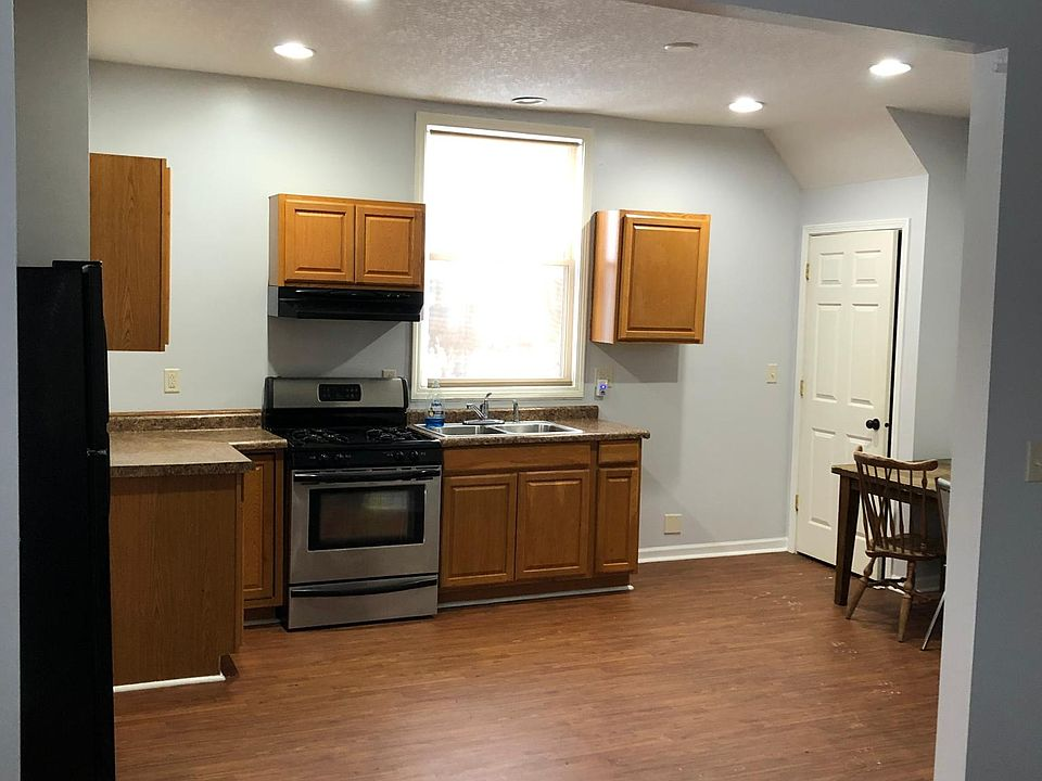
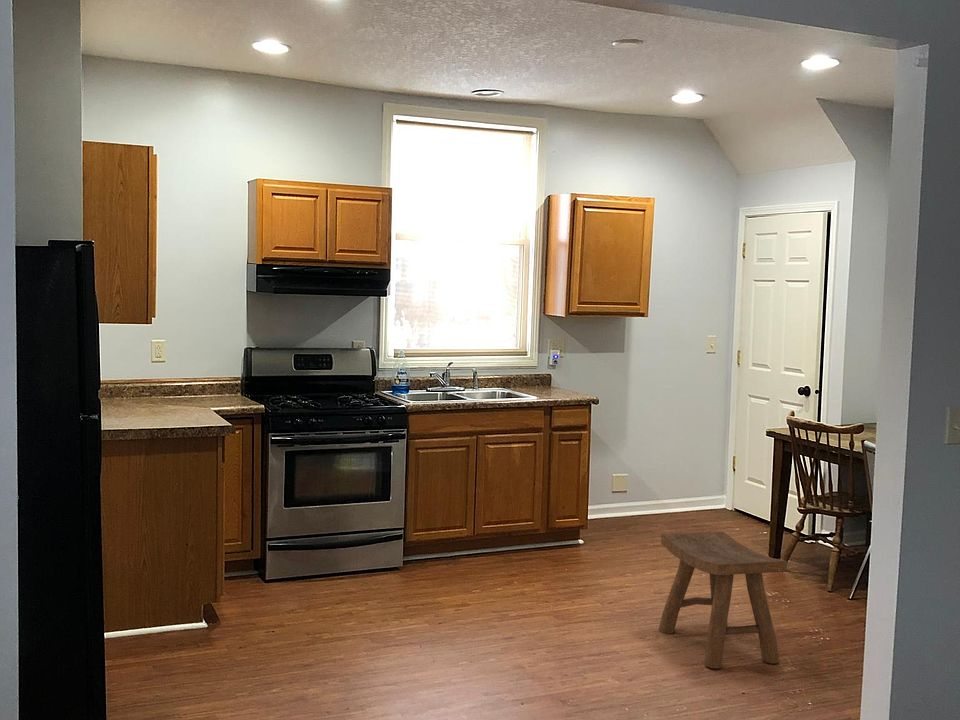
+ stool [658,530,788,669]
